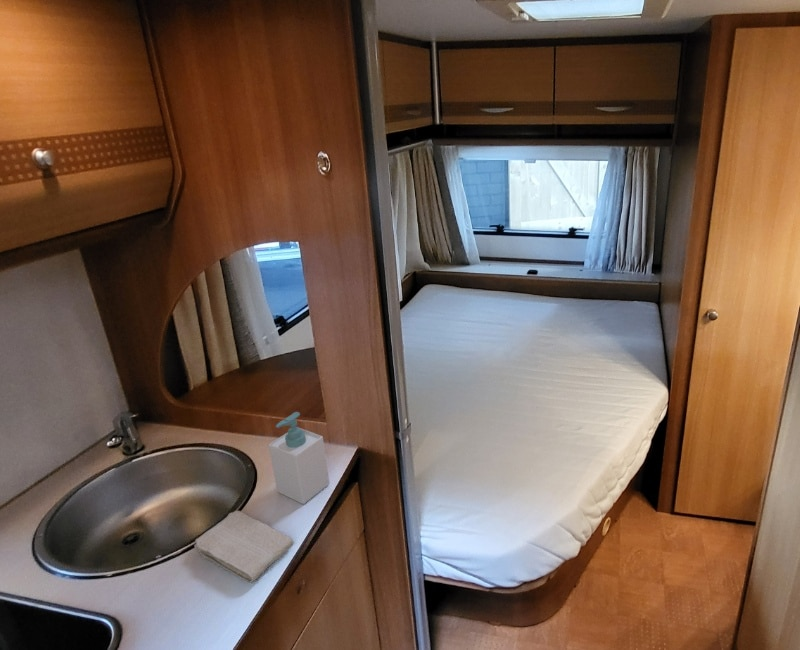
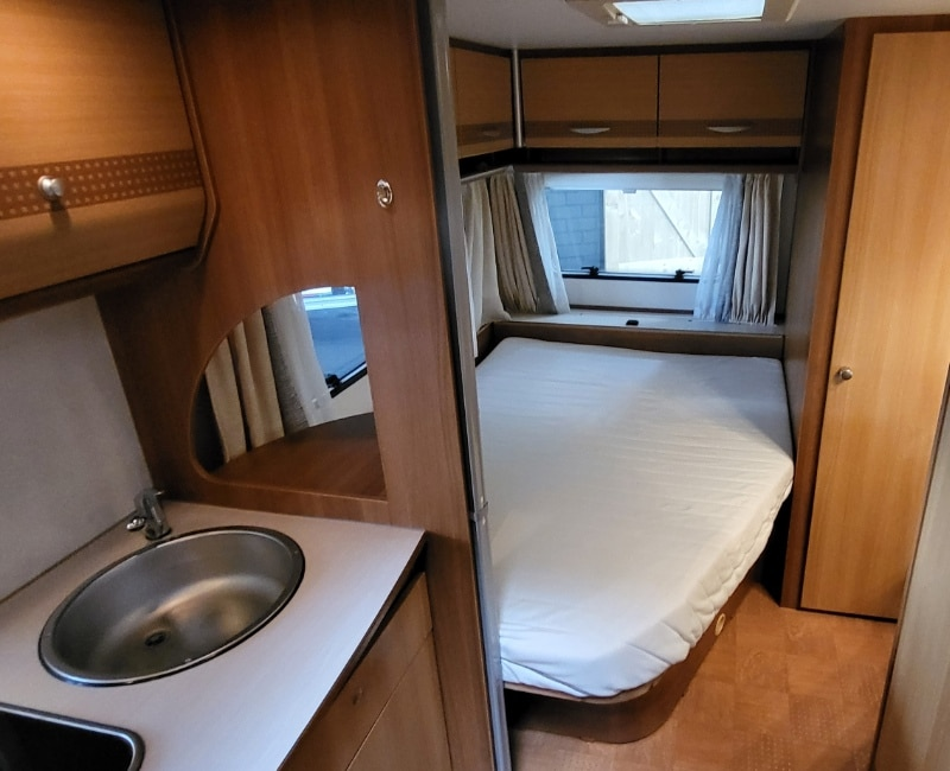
- soap bottle [268,411,330,505]
- washcloth [193,510,295,583]
